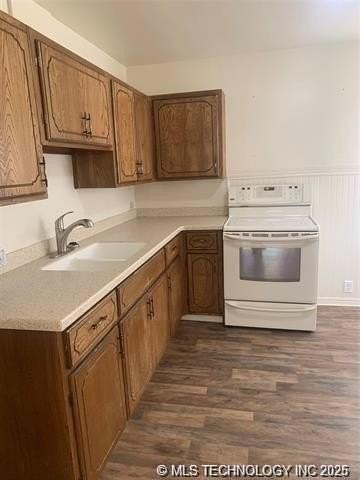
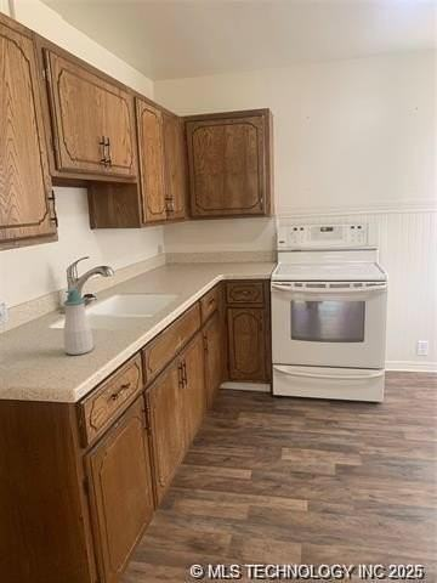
+ soap bottle [62,288,95,356]
